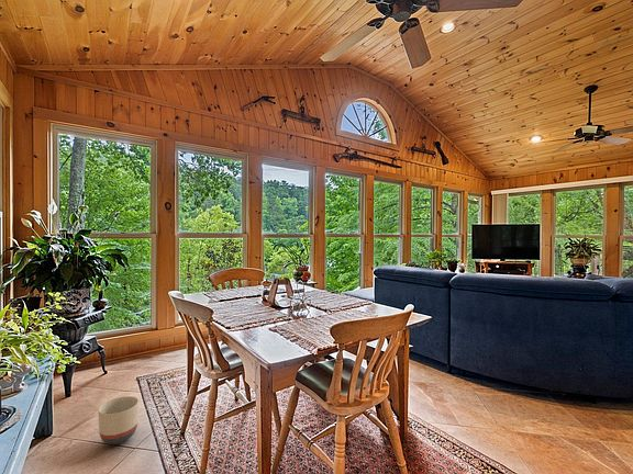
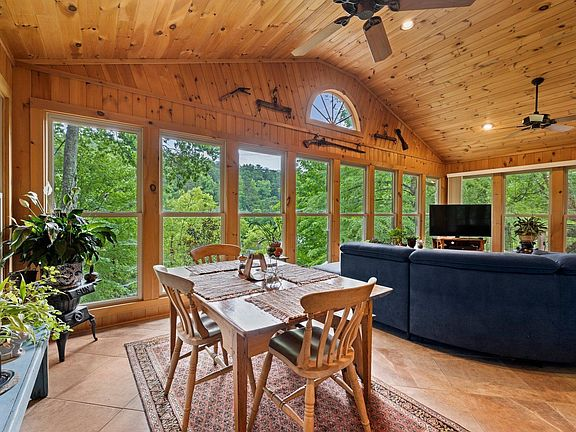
- planter [98,395,140,445]
